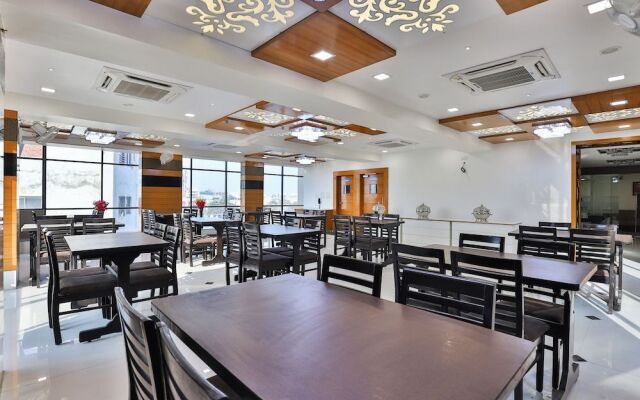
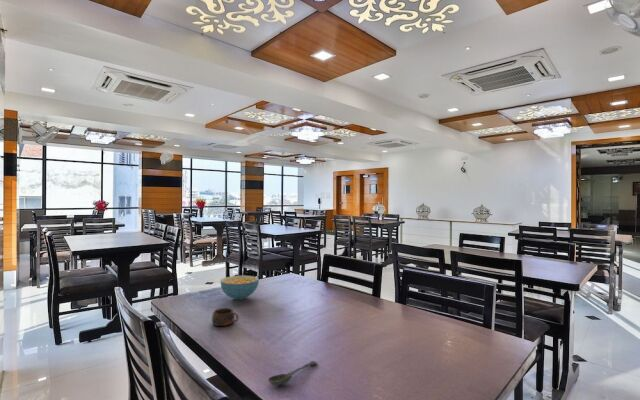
+ cereal bowl [219,275,260,301]
+ cup [211,307,240,327]
+ spoon [267,360,318,386]
